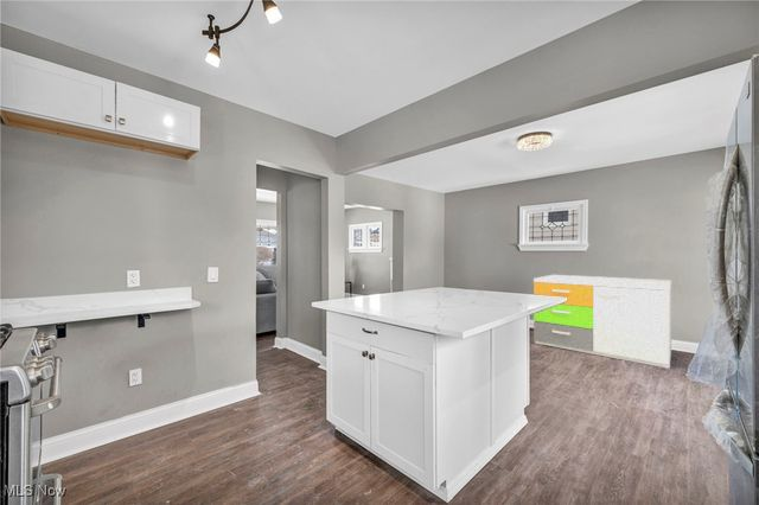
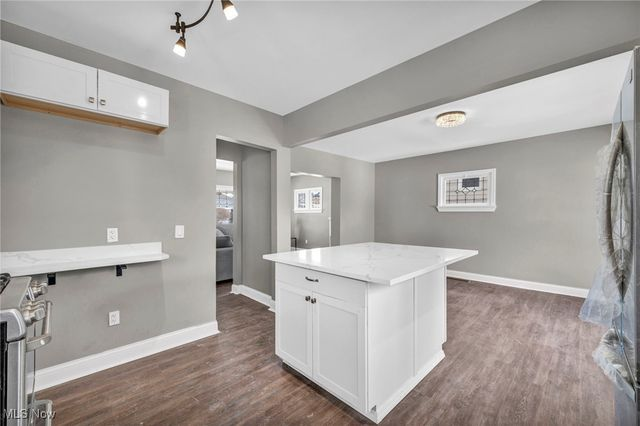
- storage cabinet [532,274,672,370]
